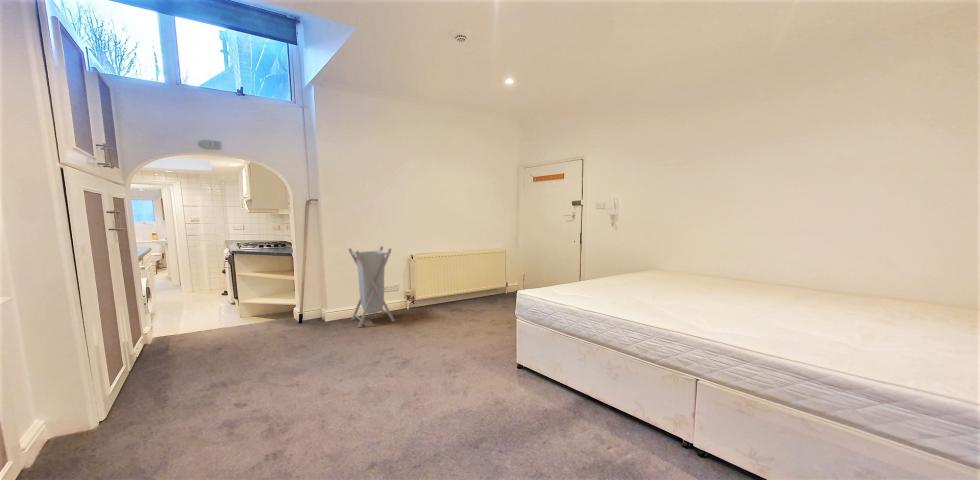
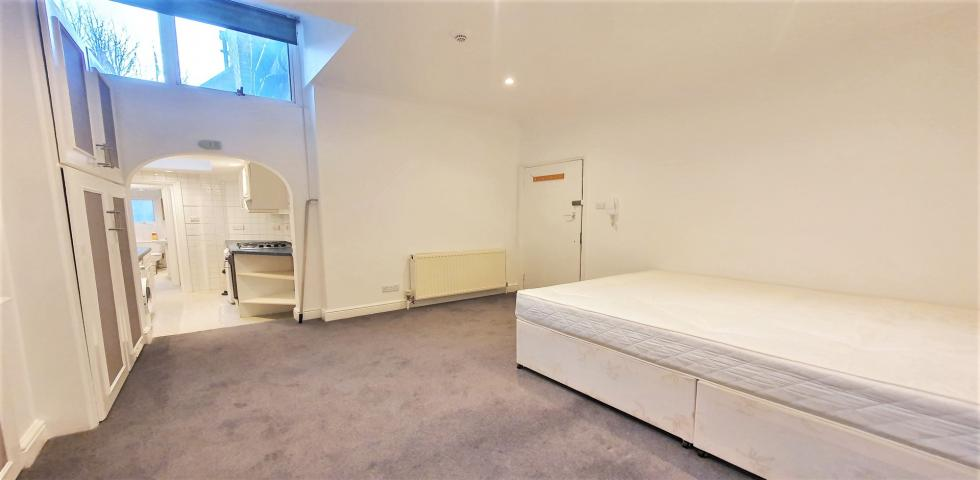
- laundry hamper [347,245,396,328]
